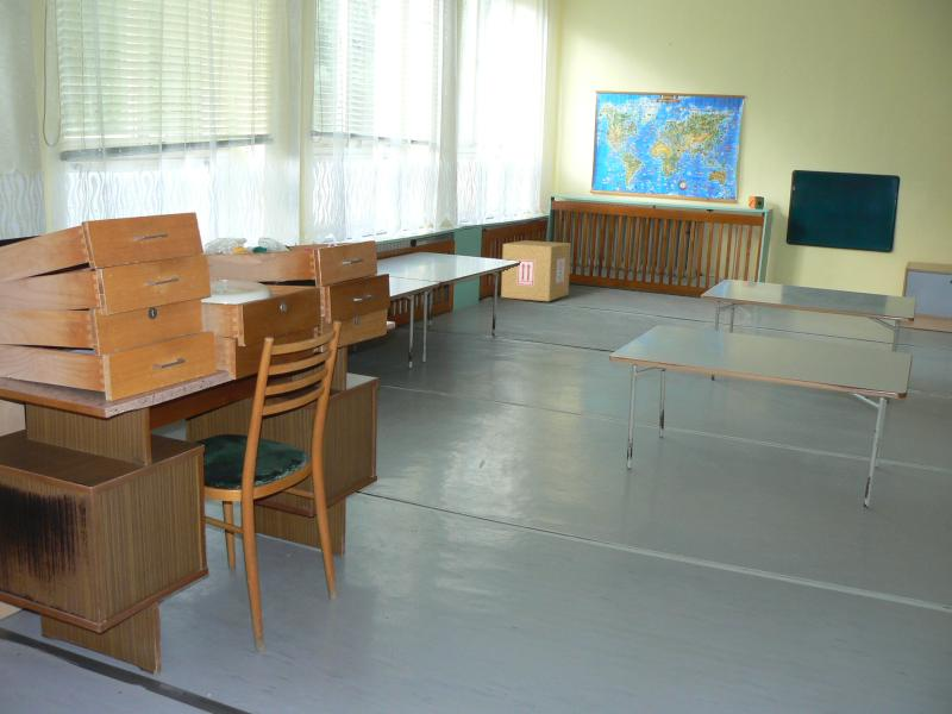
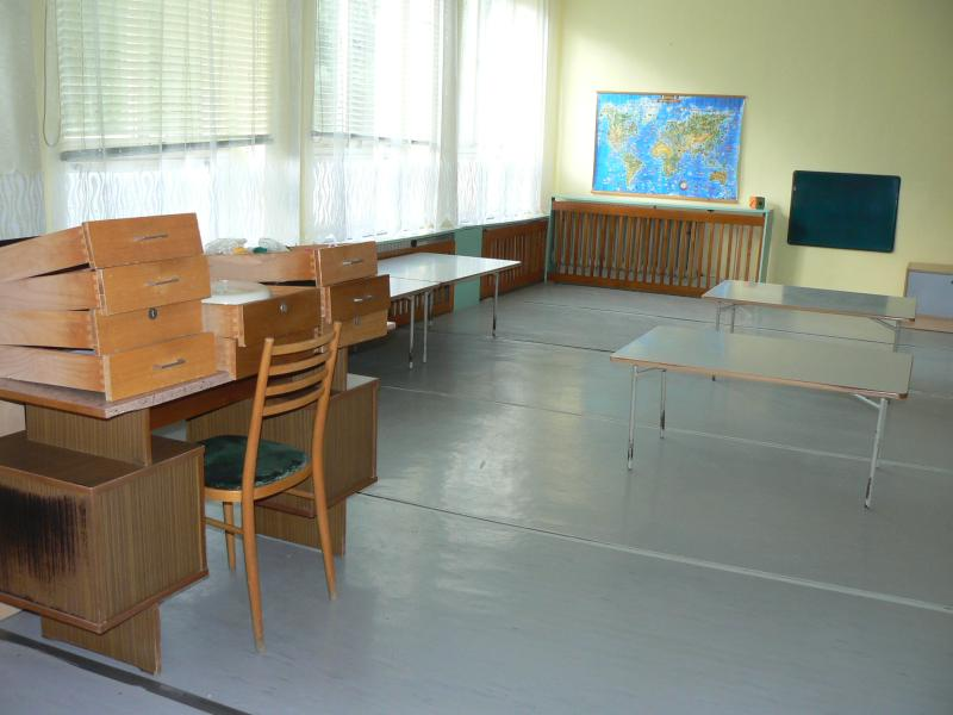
- cardboard box [500,239,572,302]
